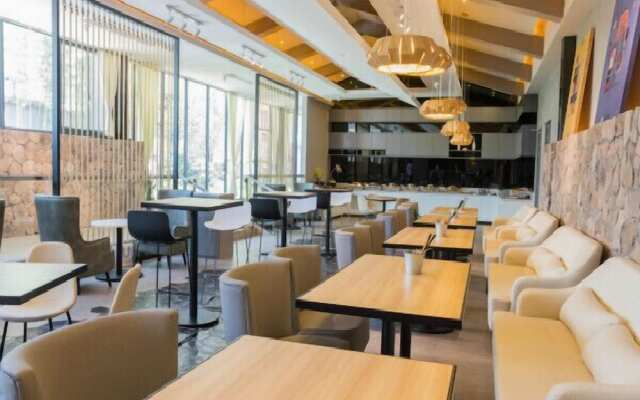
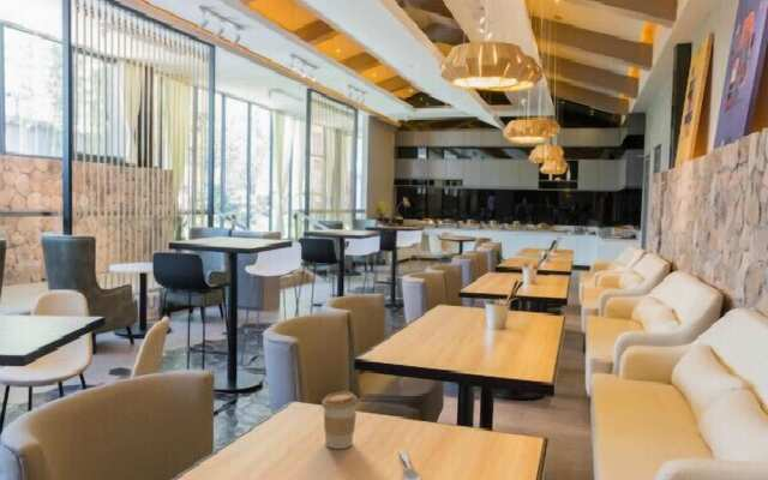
+ coffee cup [320,391,359,450]
+ spoon [397,449,421,480]
